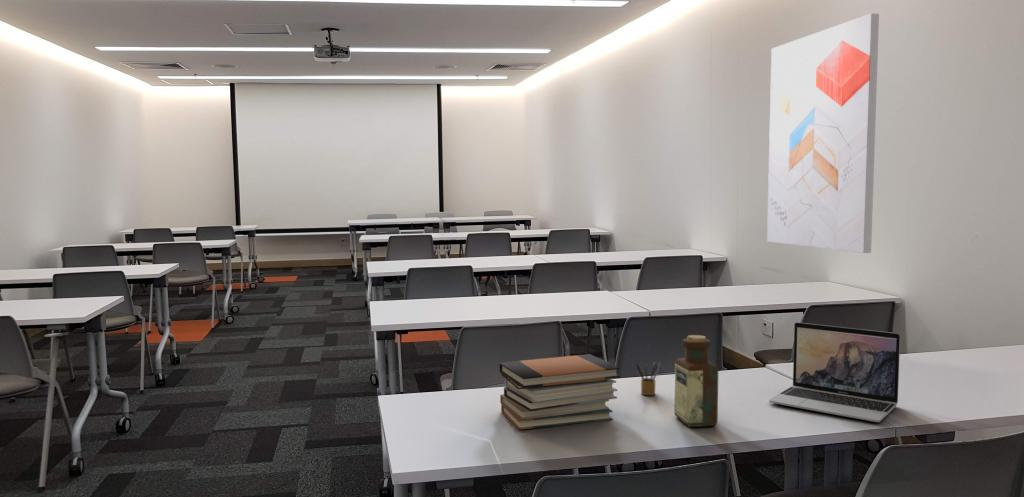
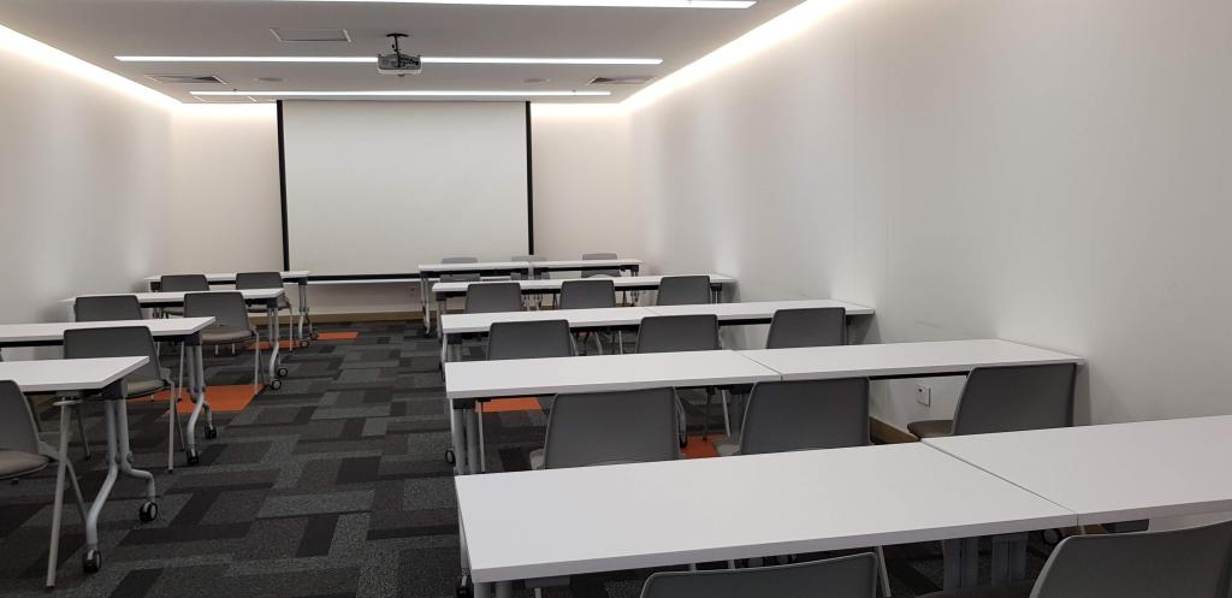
- laptop [768,321,901,423]
- wall art [766,12,880,254]
- book stack [498,353,621,431]
- bottle [674,334,719,428]
- pencil box [635,360,662,396]
